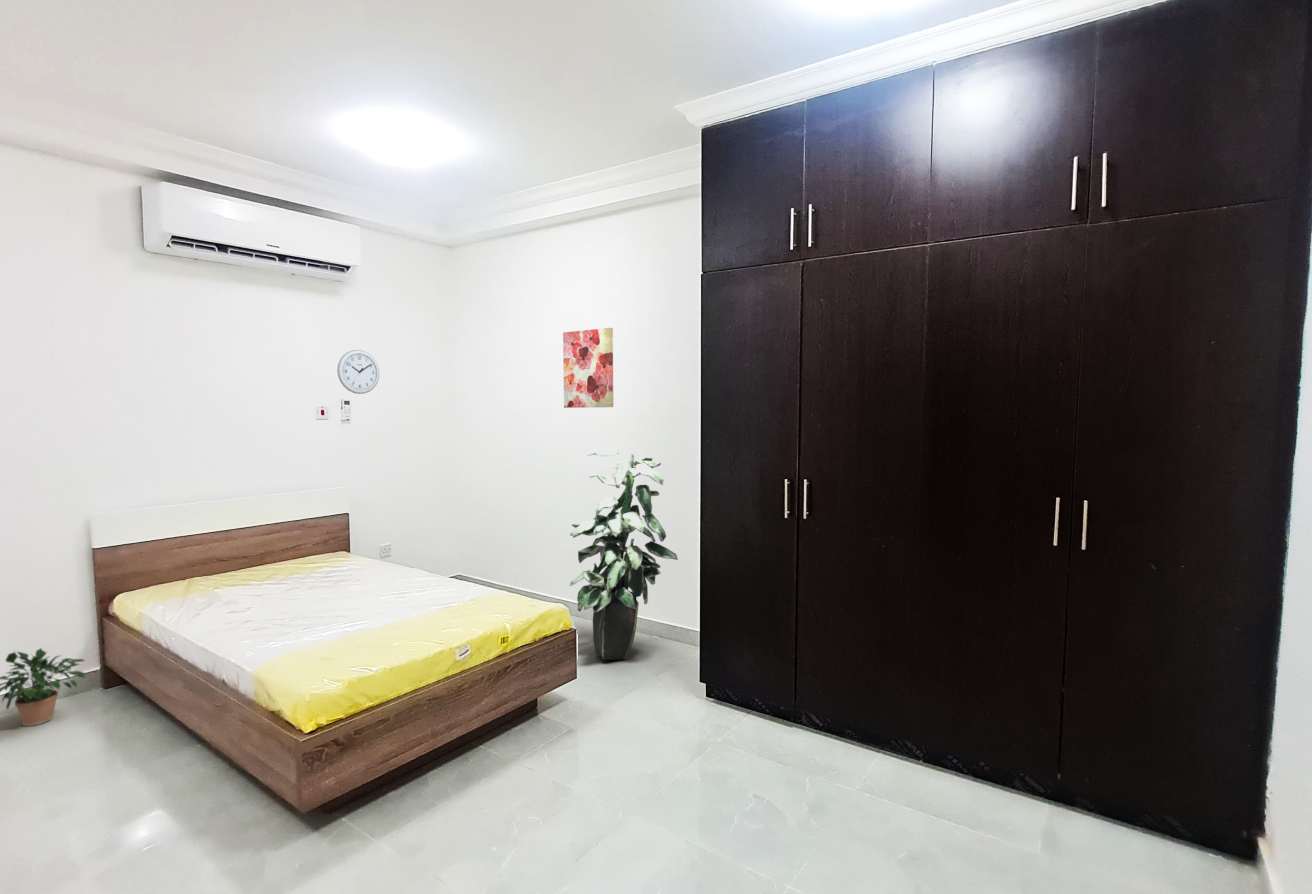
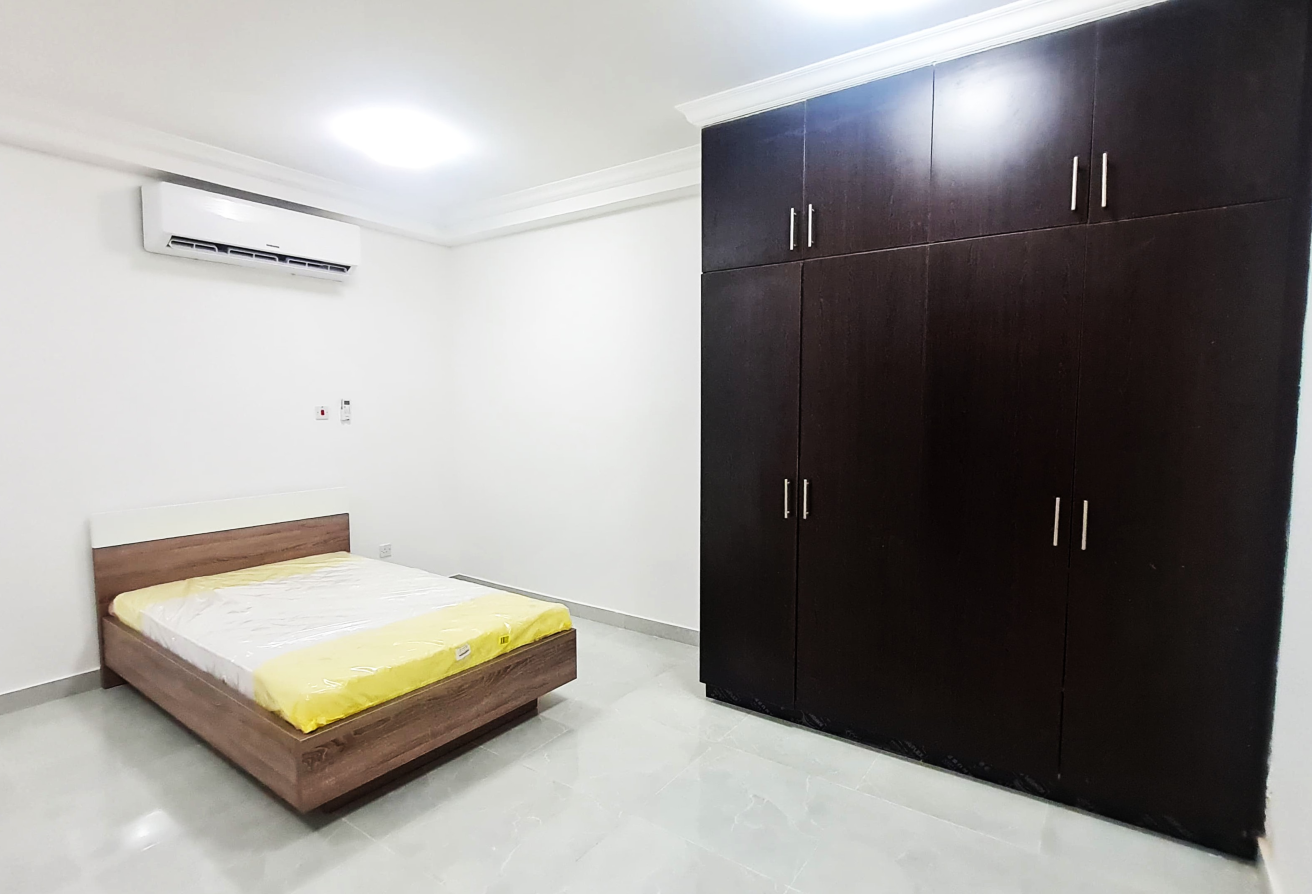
- wall art [562,327,614,409]
- wall clock [336,349,380,395]
- potted plant [0,647,87,727]
- indoor plant [568,449,679,661]
